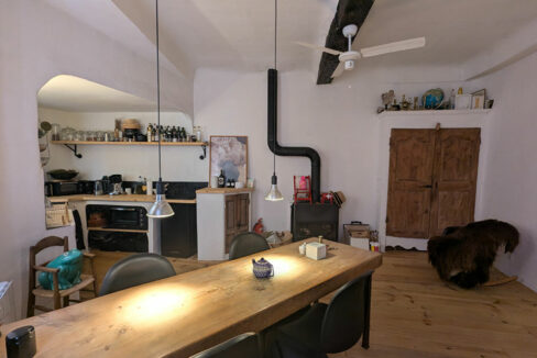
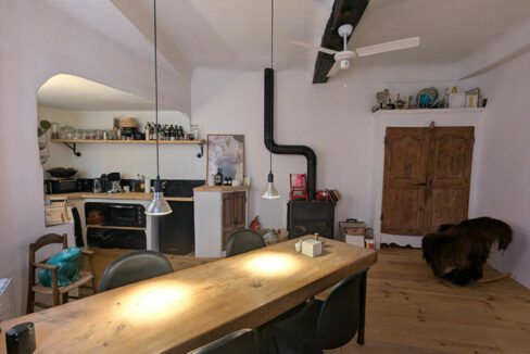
- teapot [251,256,275,280]
